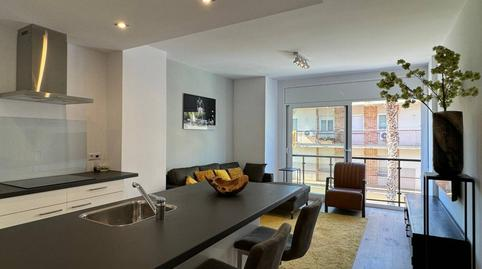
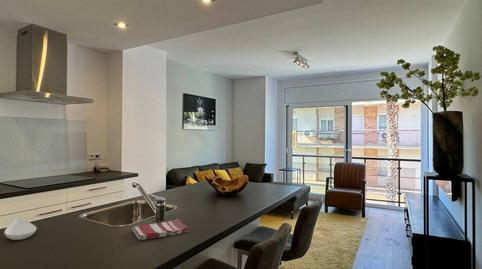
+ spoon rest [3,216,37,241]
+ dish towel [131,218,190,241]
